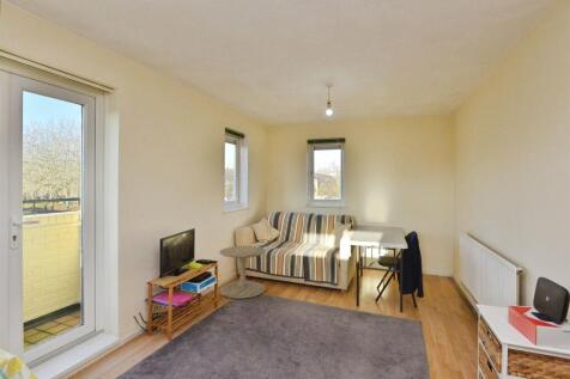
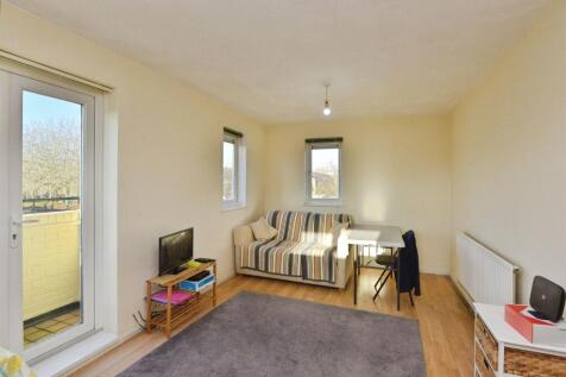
- side table [218,245,267,300]
